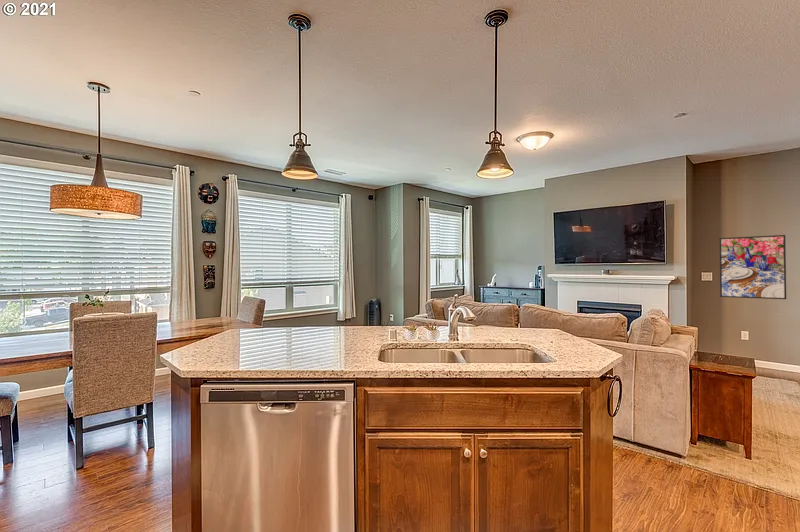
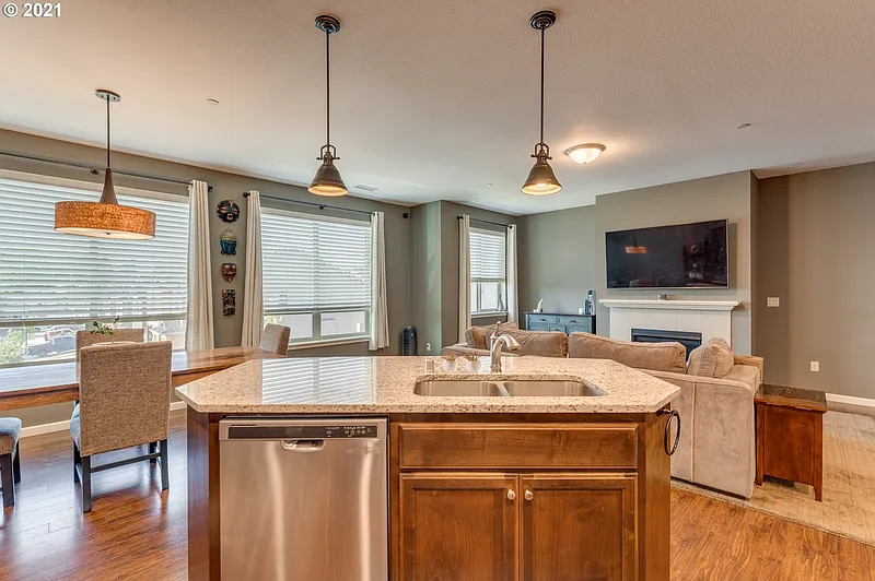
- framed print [718,234,787,300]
